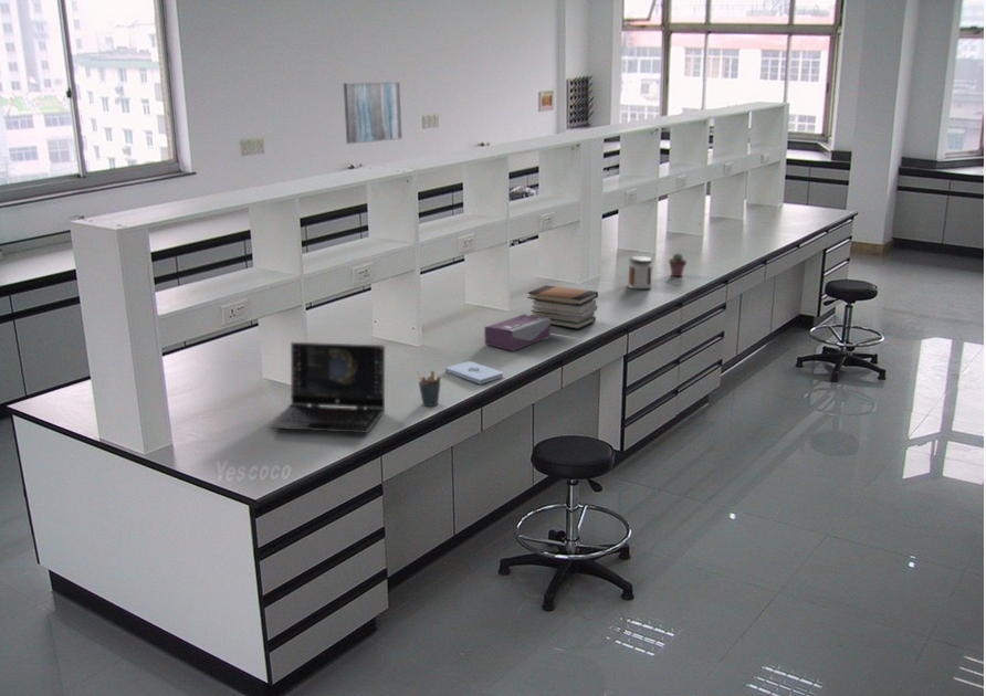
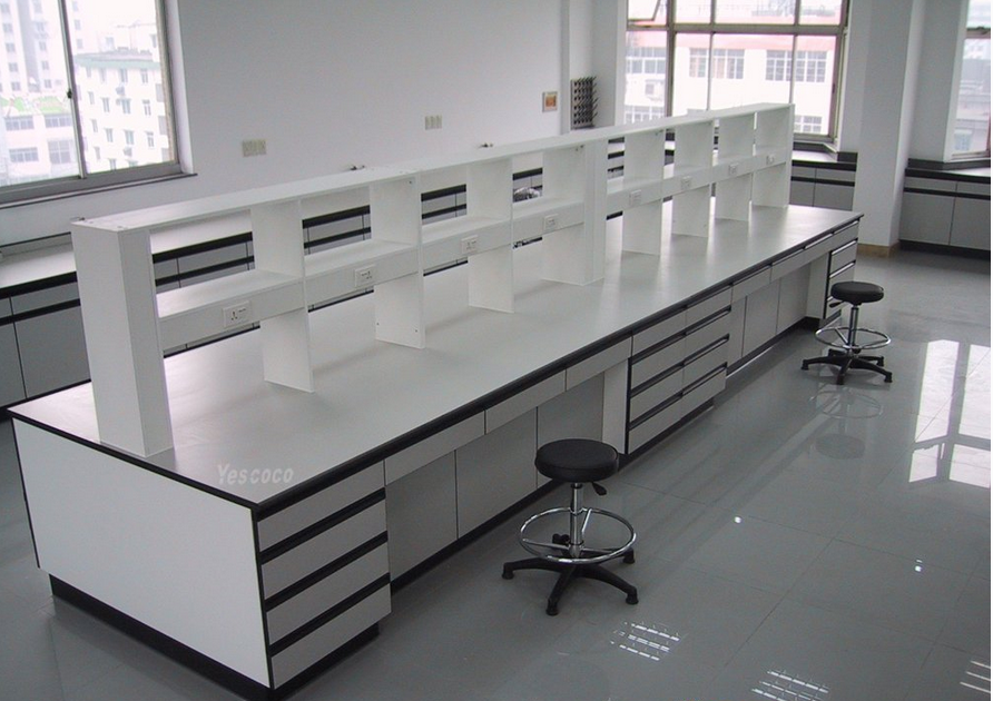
- book stack [526,284,599,330]
- jar [627,255,653,289]
- notepad [444,360,504,386]
- tissue box [483,314,552,351]
- laptop [266,341,386,434]
- wall art [343,81,403,145]
- potted succulent [668,252,688,277]
- pen holder [417,369,442,408]
